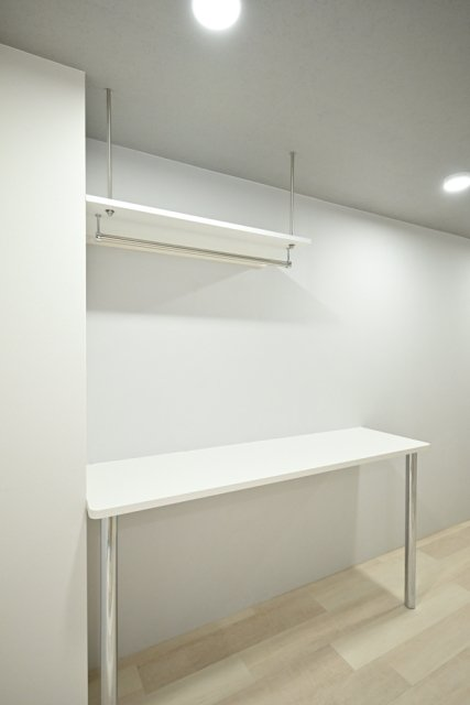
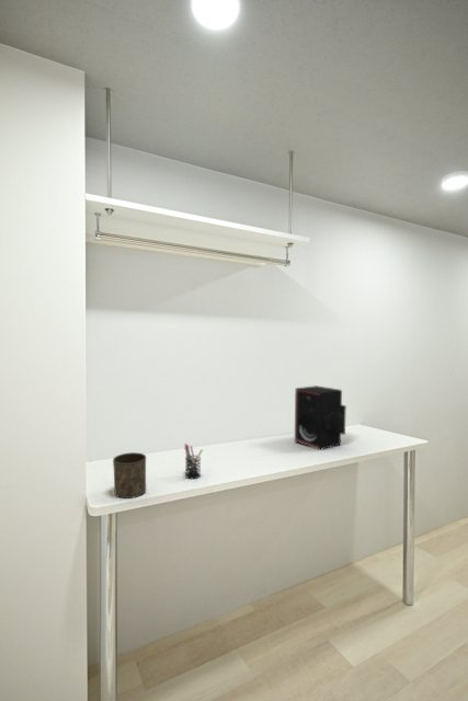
+ pen holder [184,443,204,480]
+ stereo [294,384,347,451]
+ cup [112,451,147,499]
